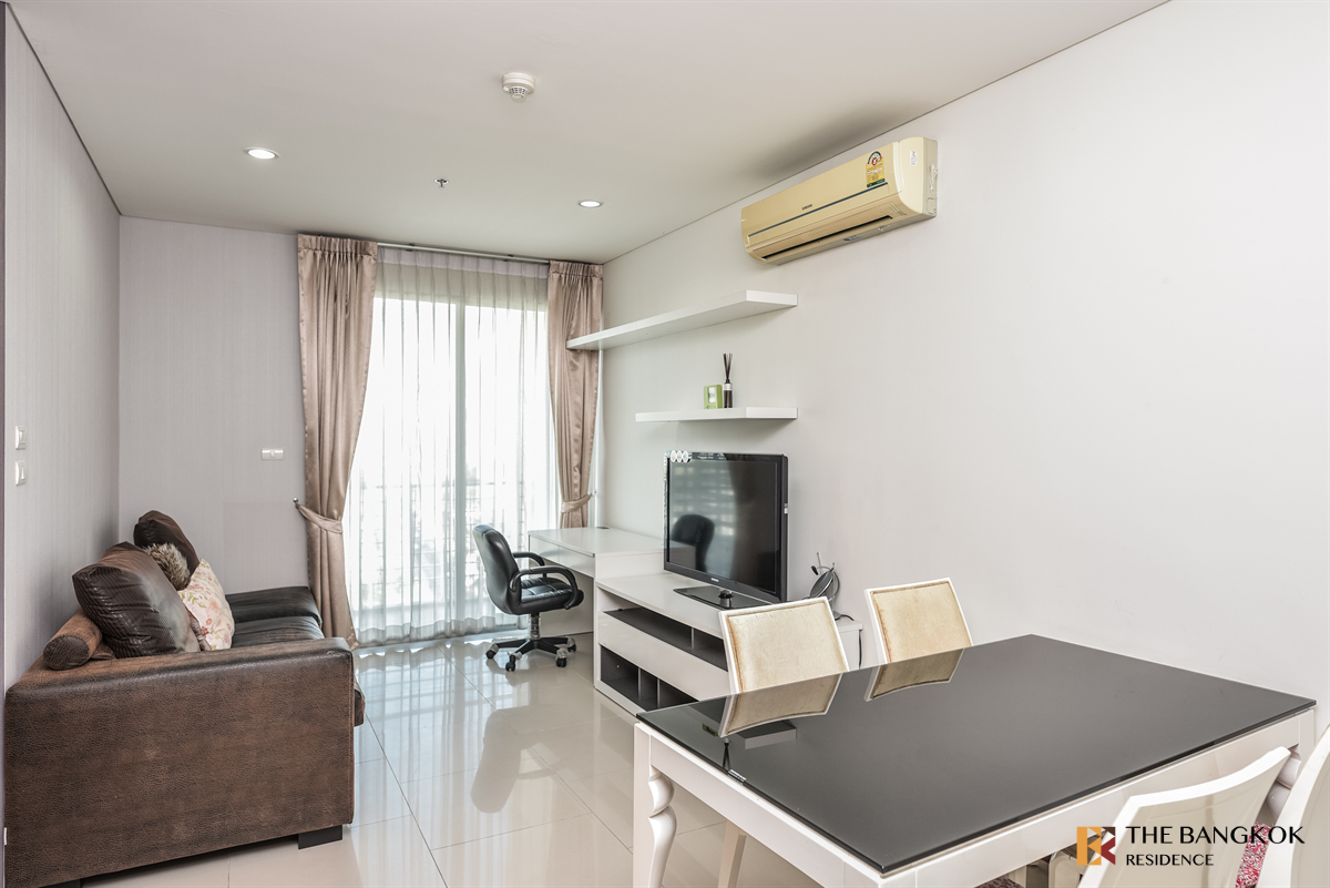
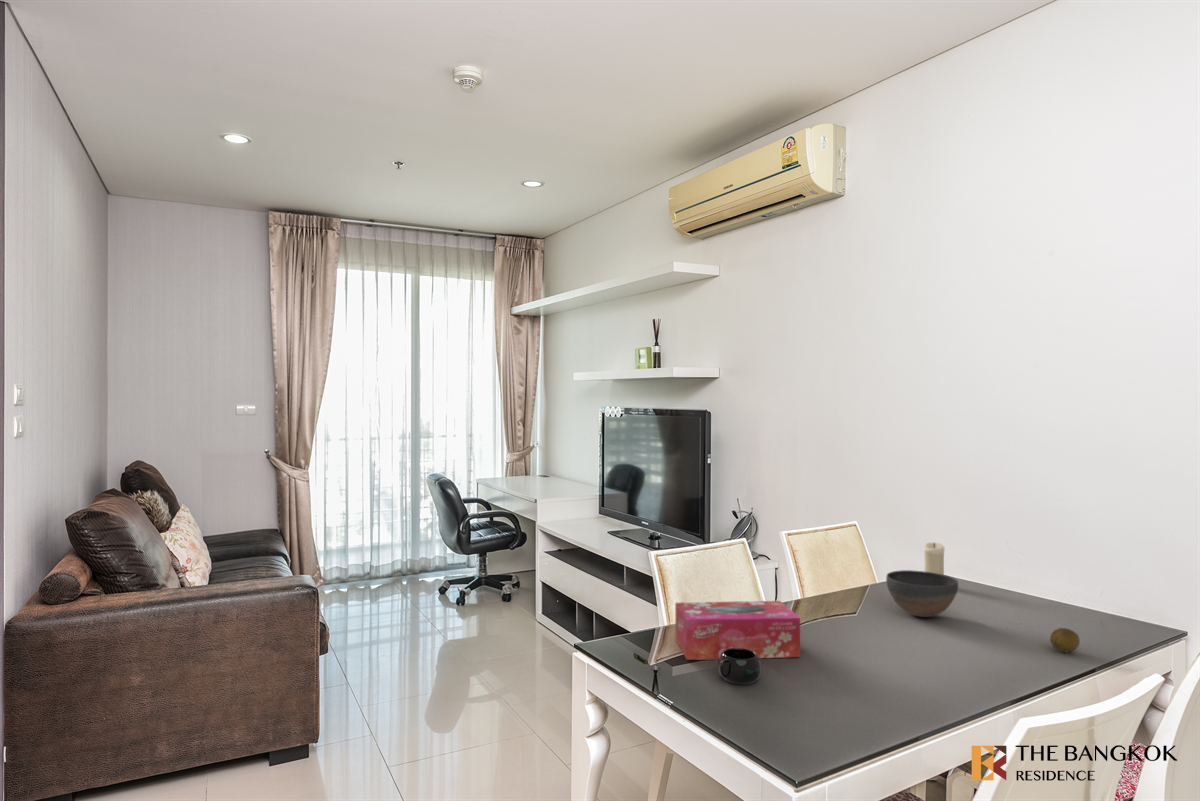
+ candle [923,542,945,575]
+ tissue box [674,600,801,661]
+ fruit [1049,627,1081,653]
+ mug [718,648,762,685]
+ bowl [885,569,959,618]
